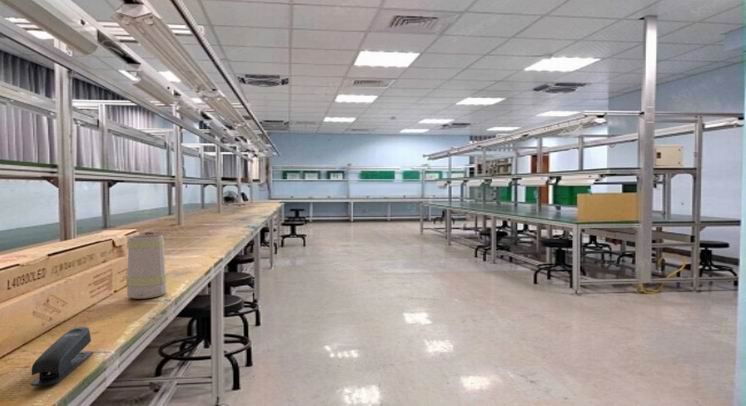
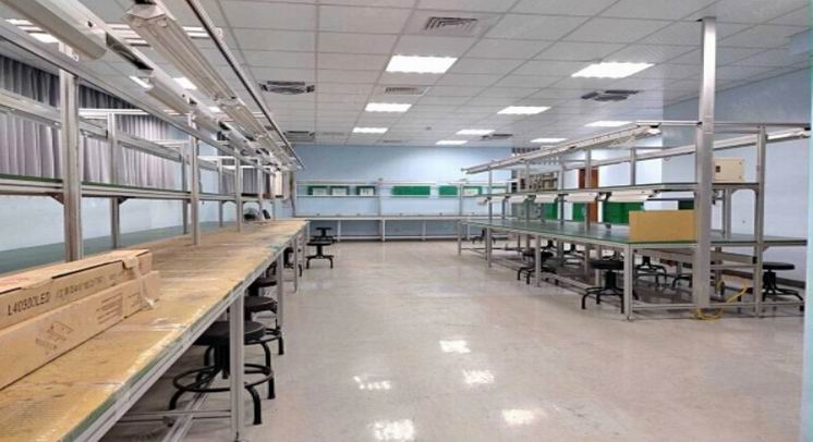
- stapler [30,325,94,387]
- mug [126,231,168,300]
